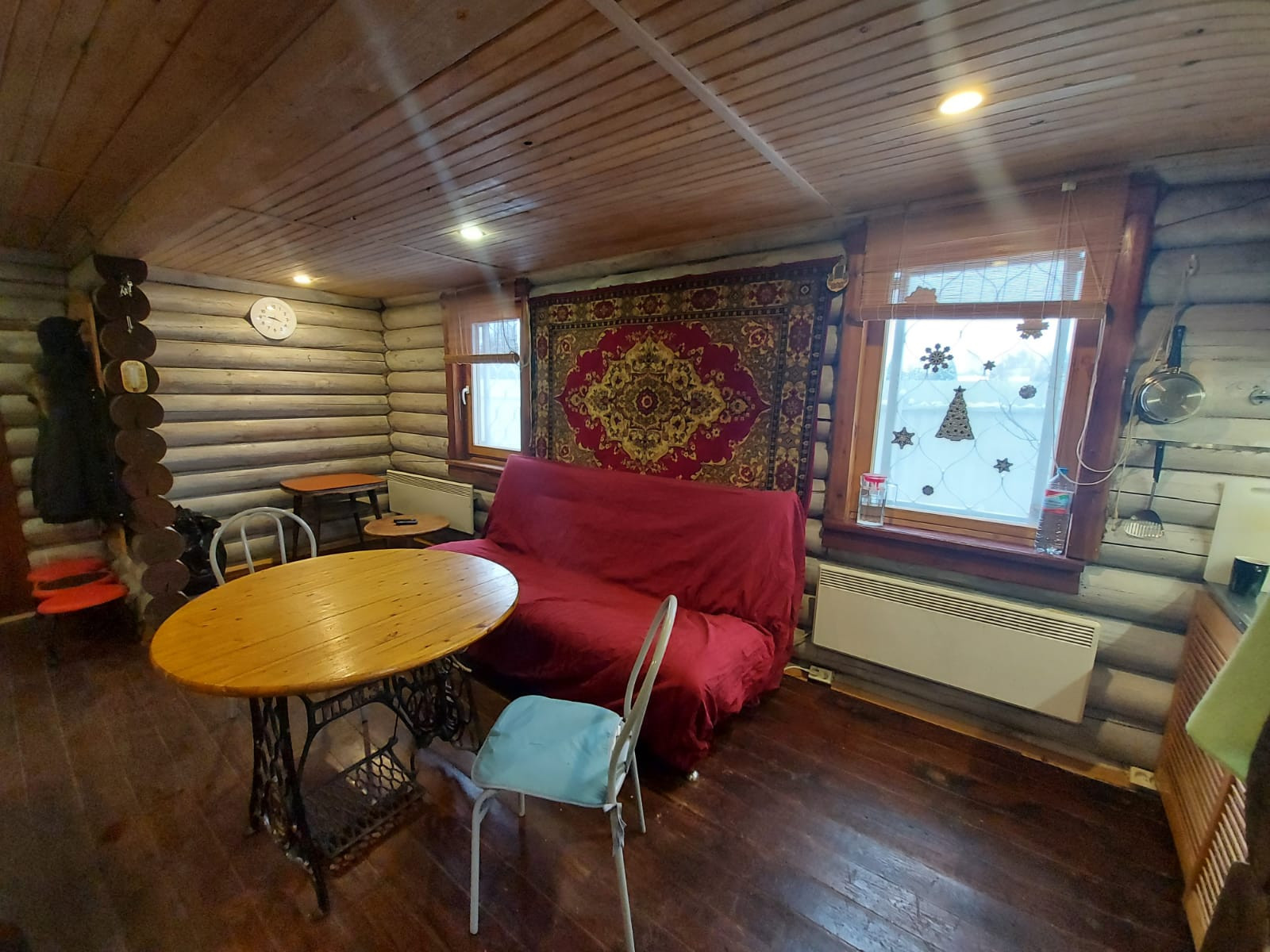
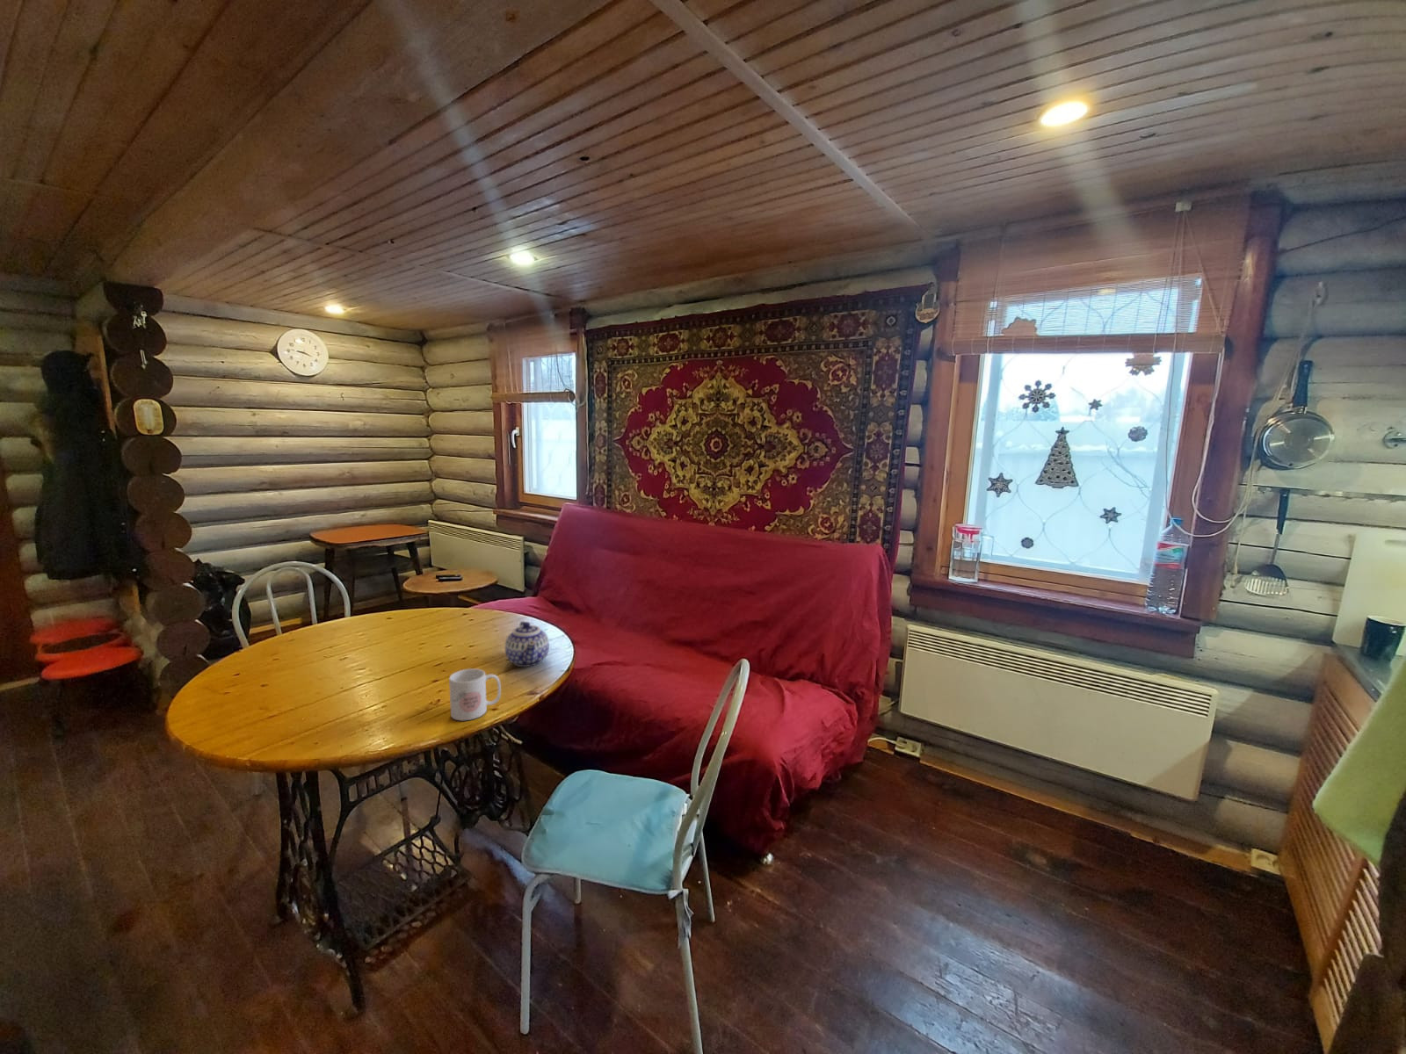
+ teapot [505,621,550,668]
+ mug [448,668,502,721]
